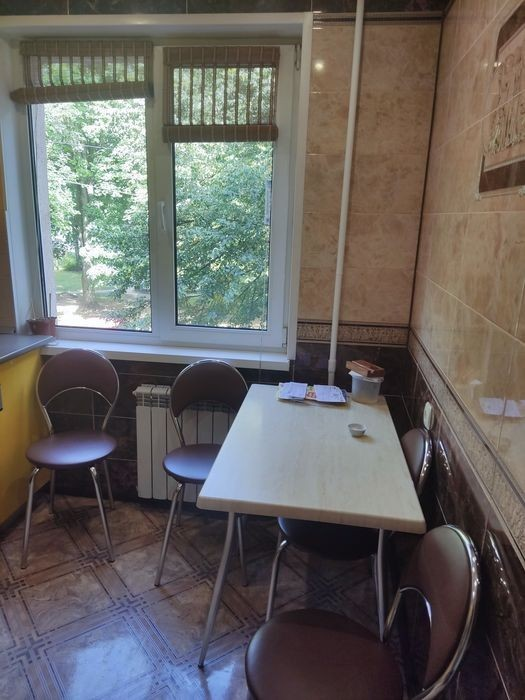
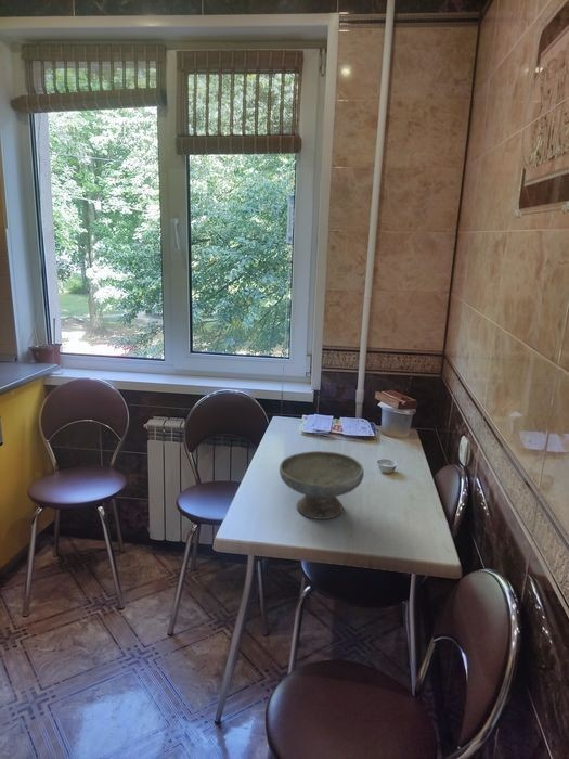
+ bowl [279,450,365,520]
